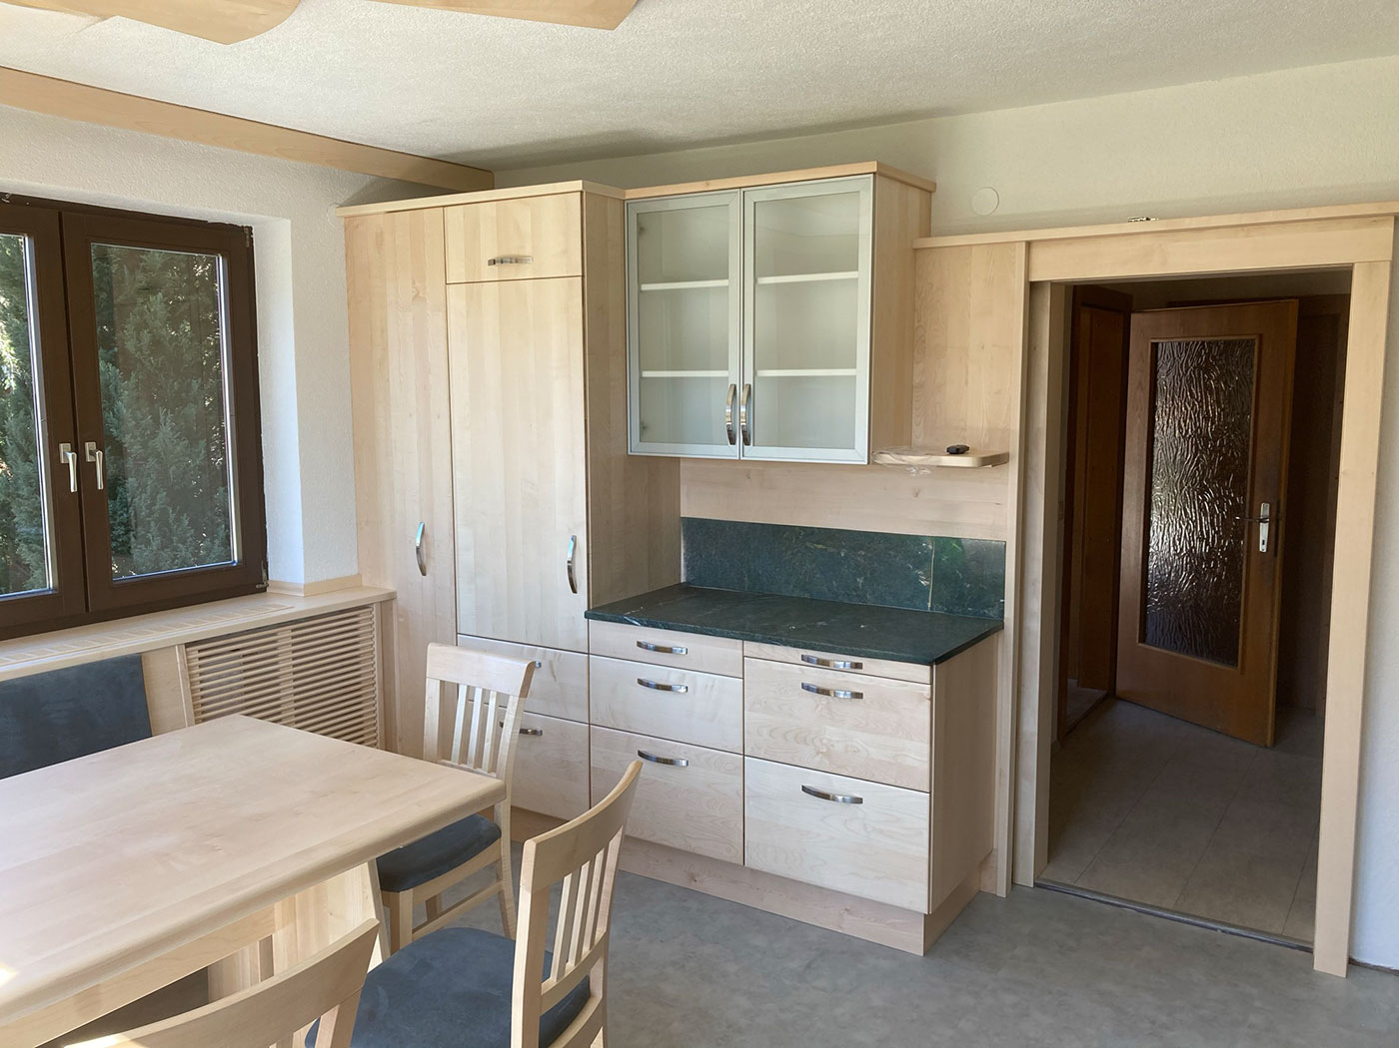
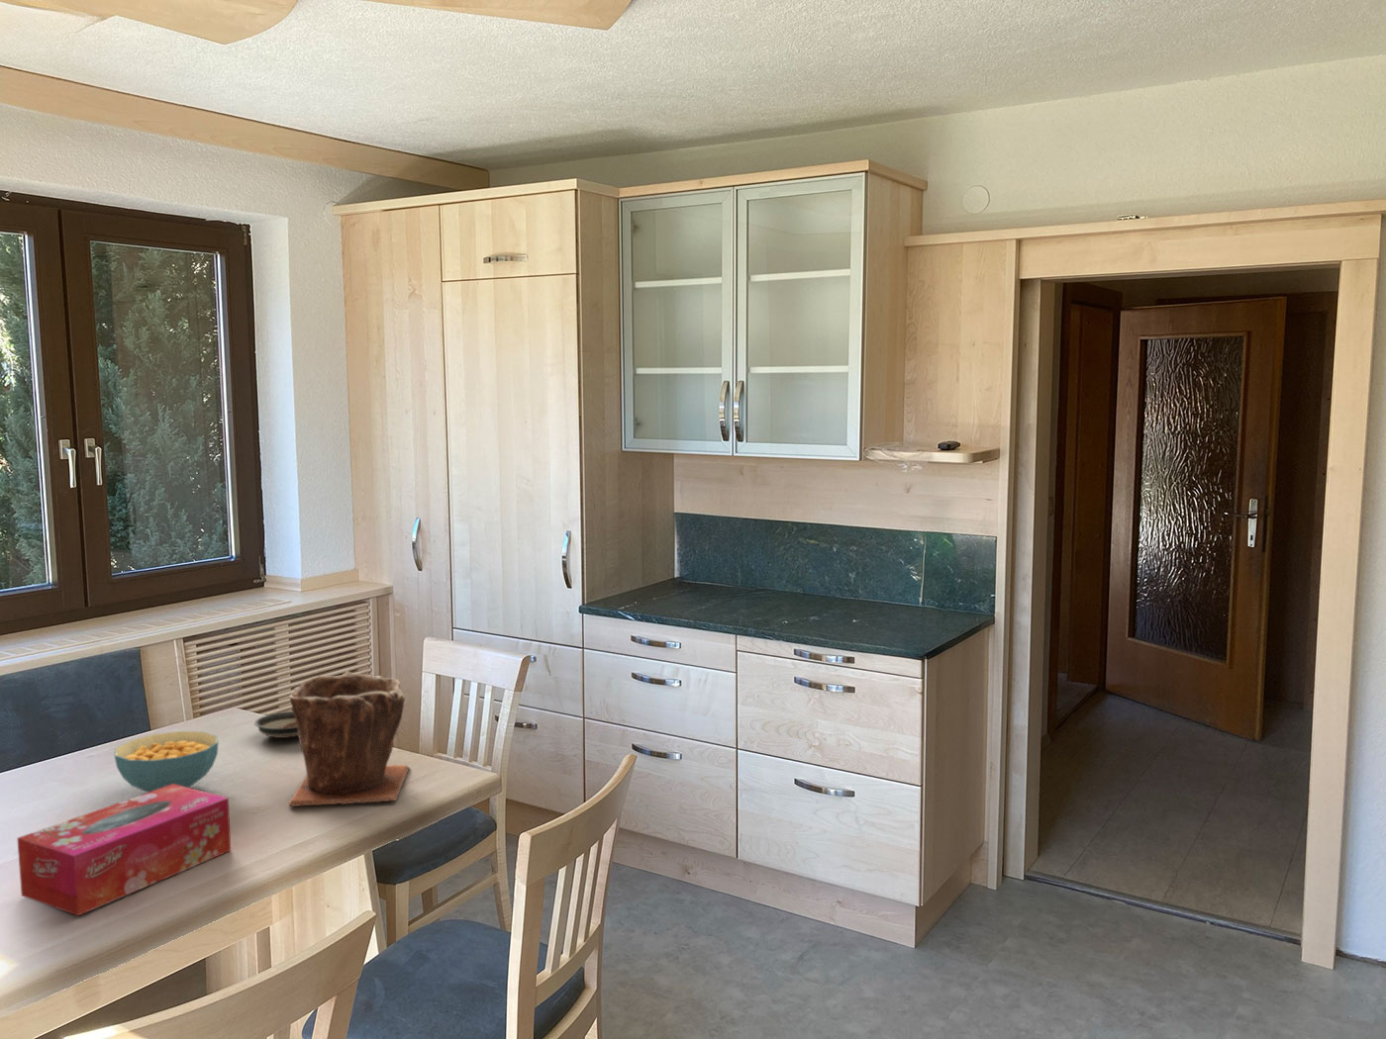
+ cereal bowl [113,730,219,792]
+ saucer [253,710,298,739]
+ tissue box [16,784,231,917]
+ plant pot [287,671,410,808]
